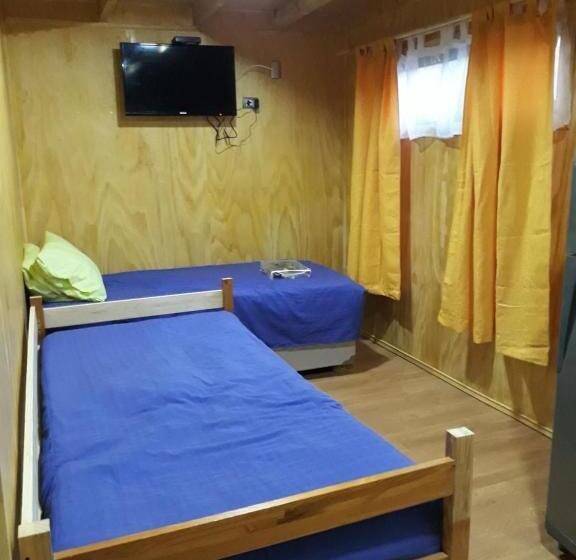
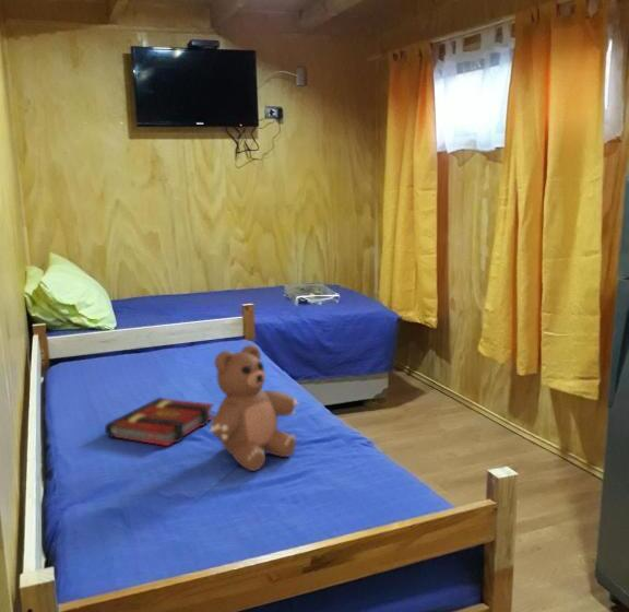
+ teddy bear [209,344,300,472]
+ book [104,397,215,447]
